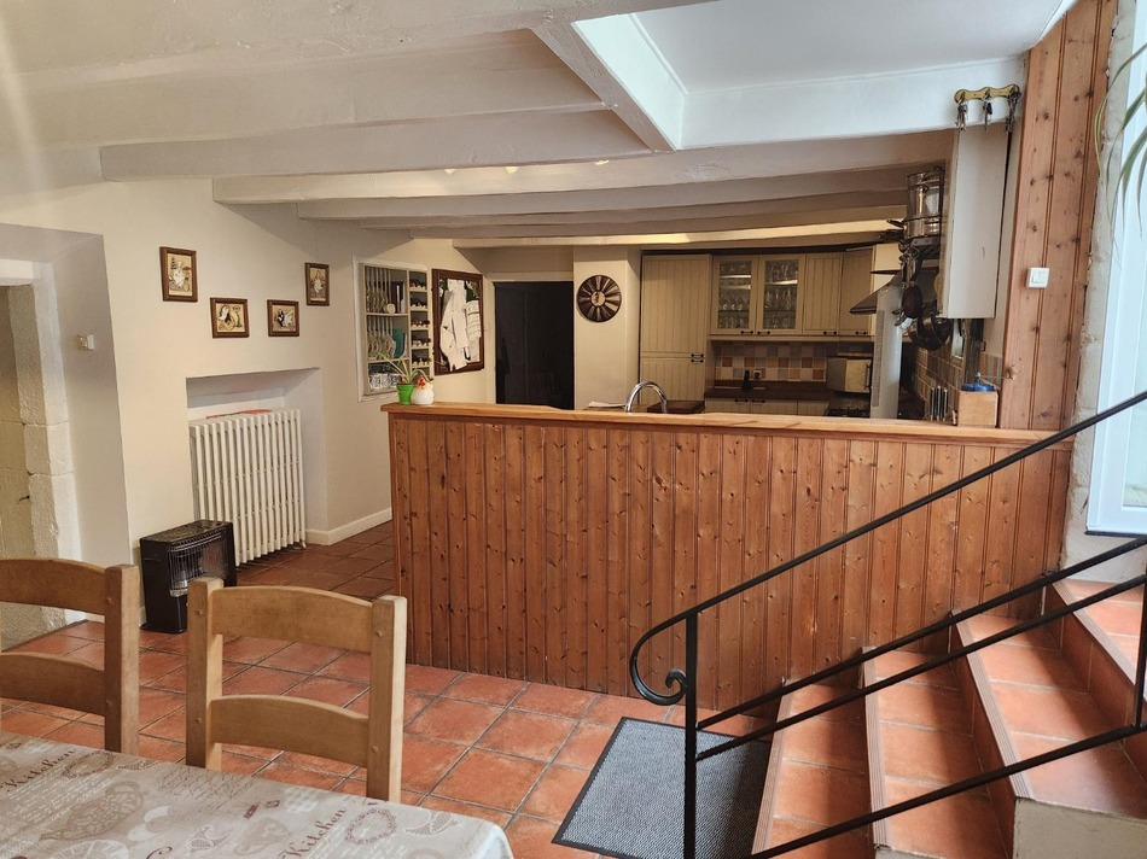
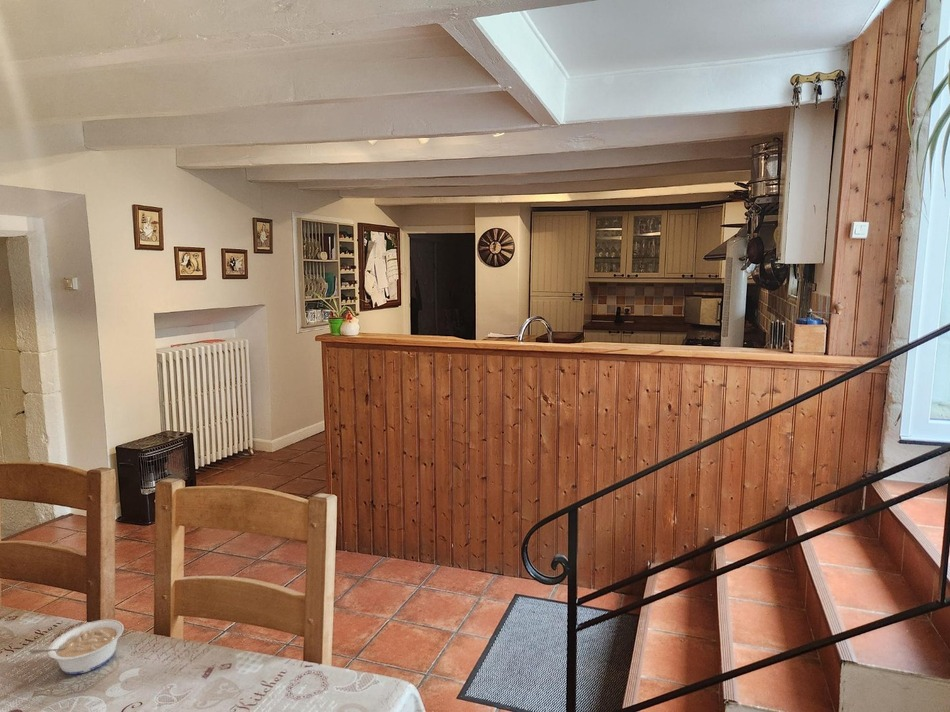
+ legume [29,619,125,675]
